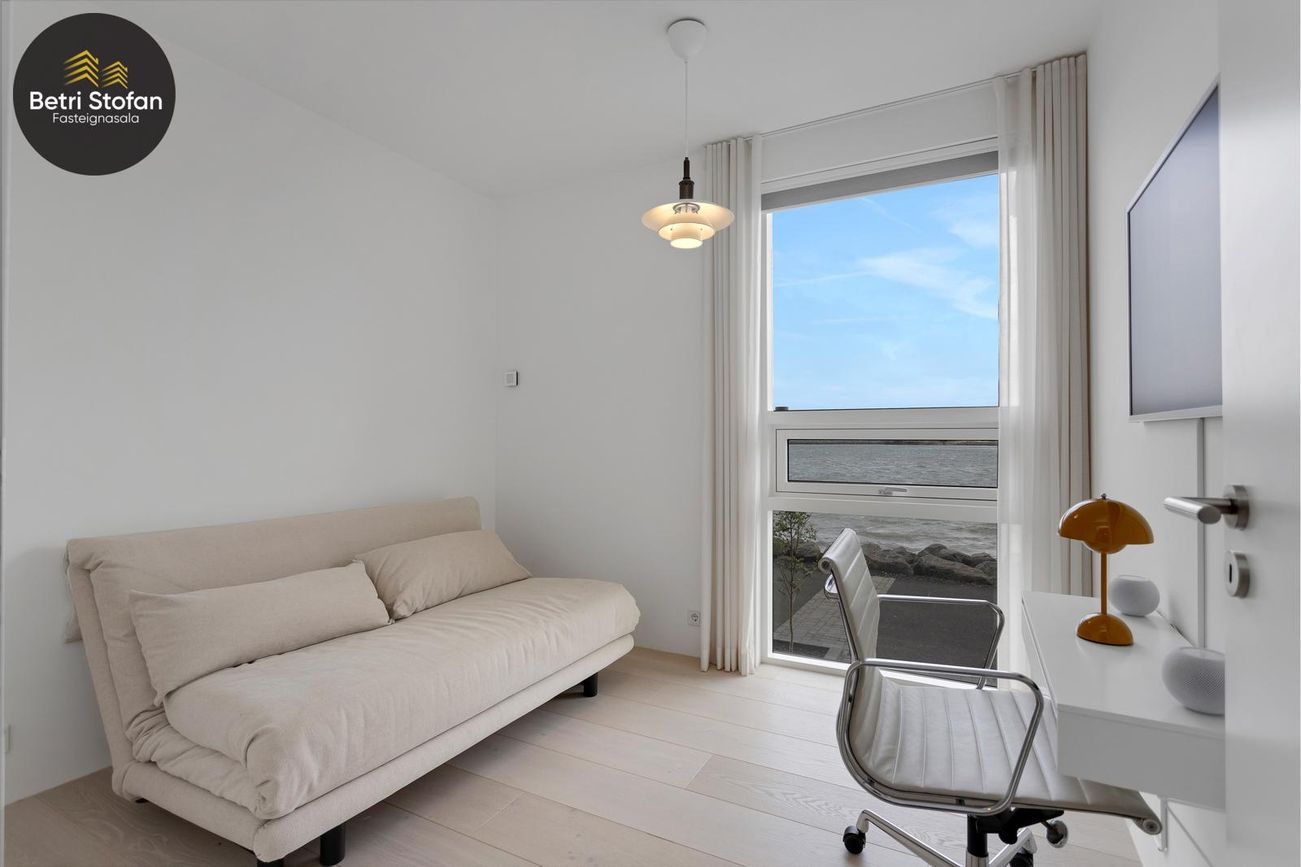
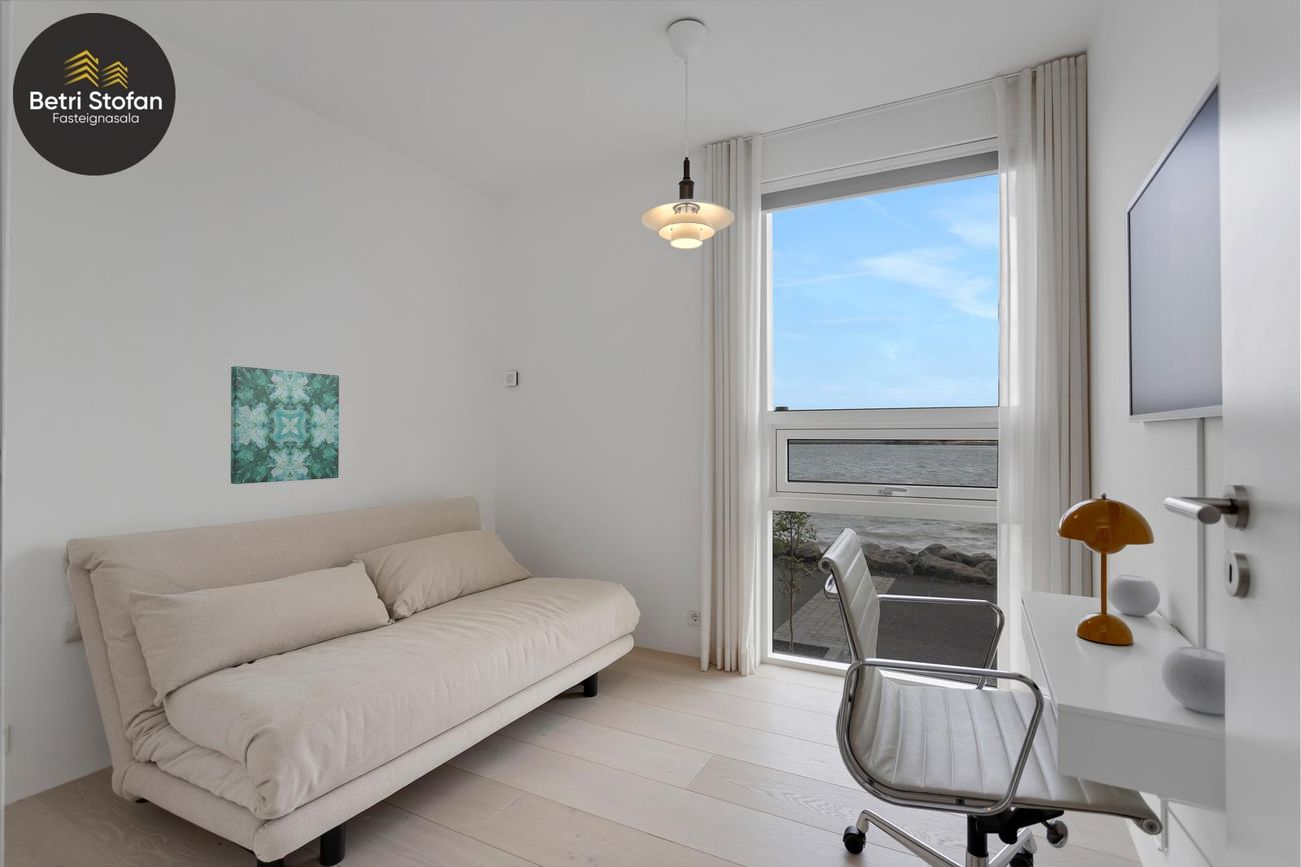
+ wall art [230,365,340,485]
